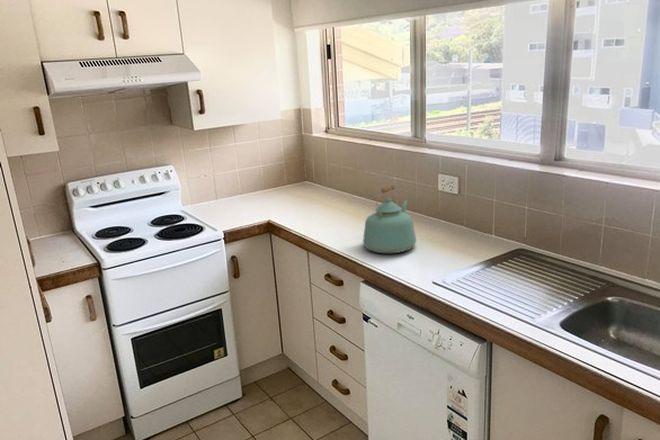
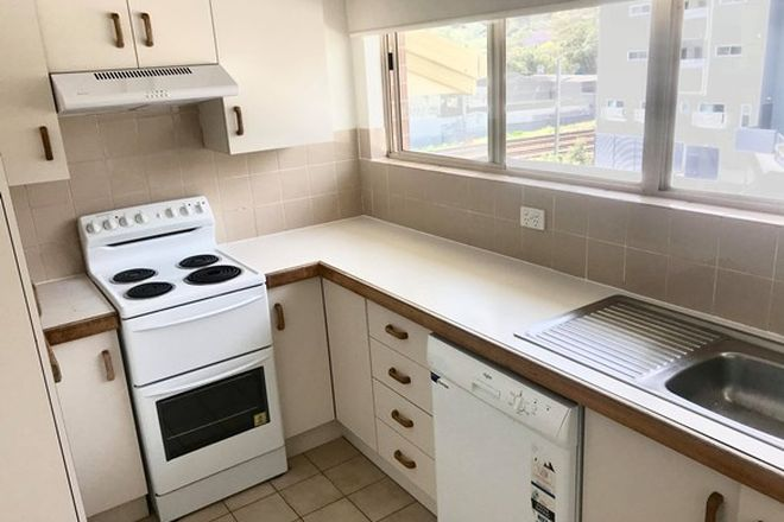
- kettle [362,184,417,254]
